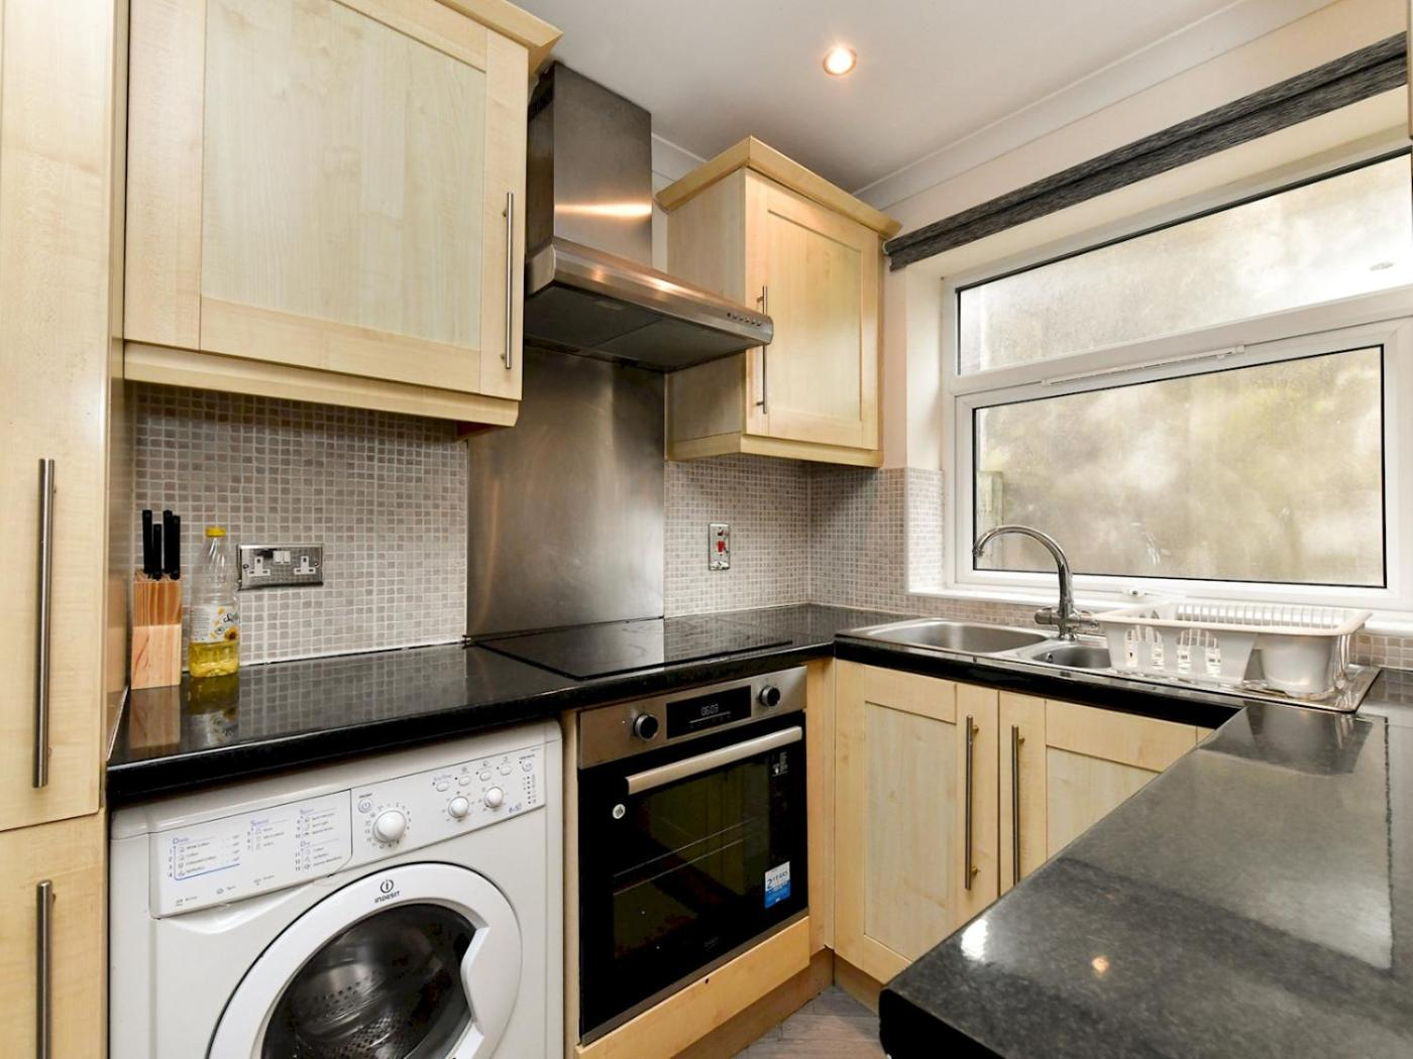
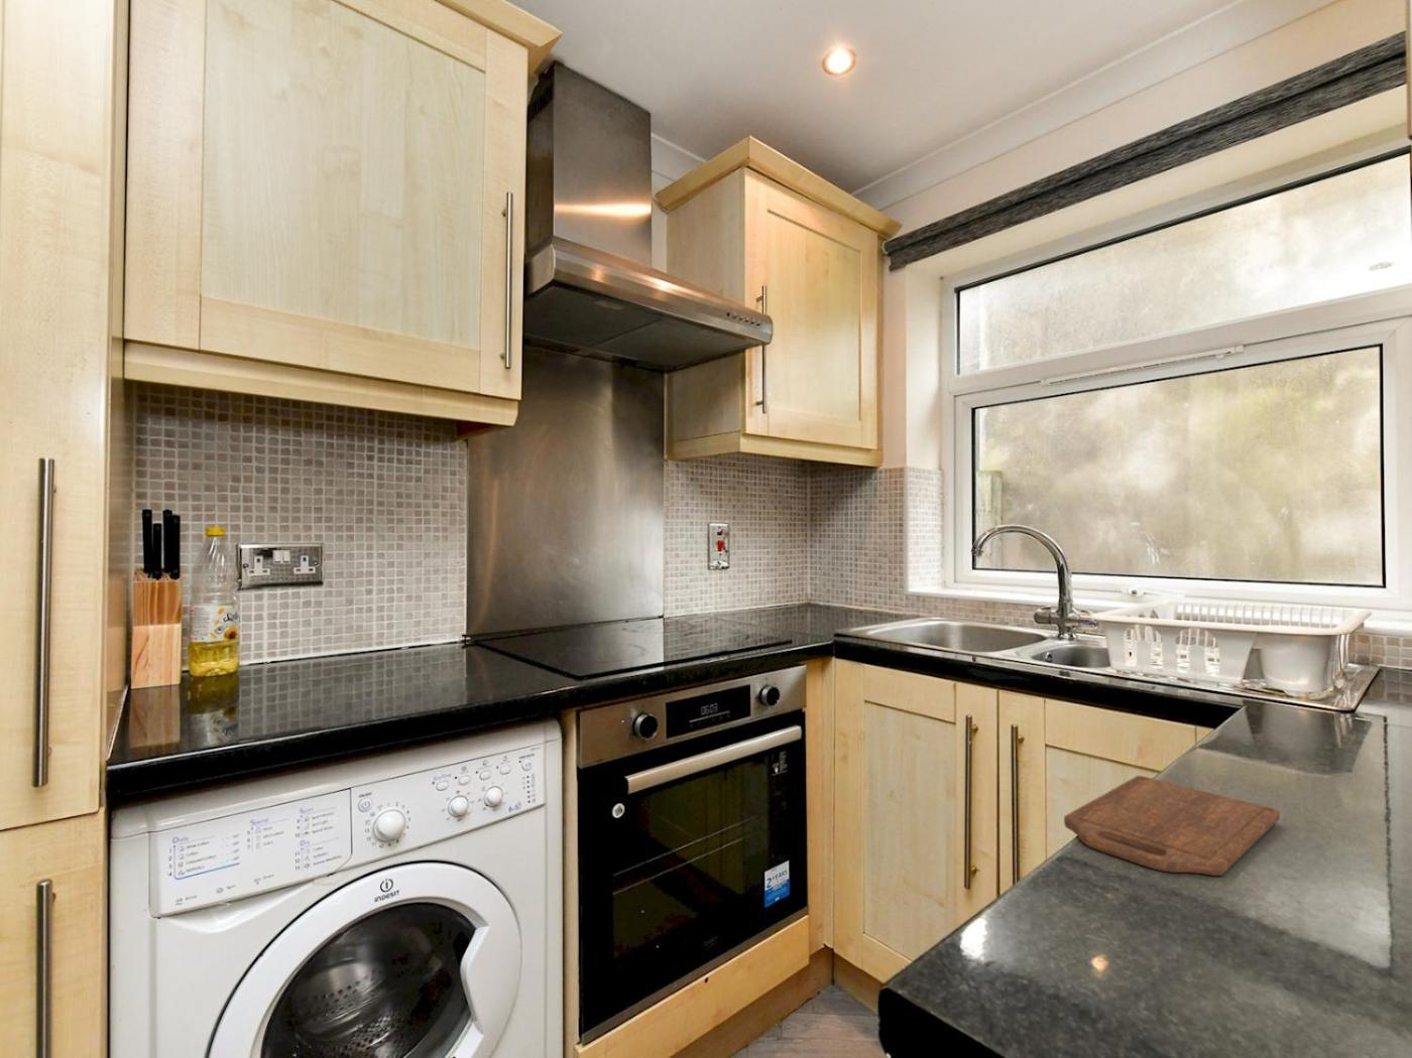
+ cutting board [1063,775,1281,877]
